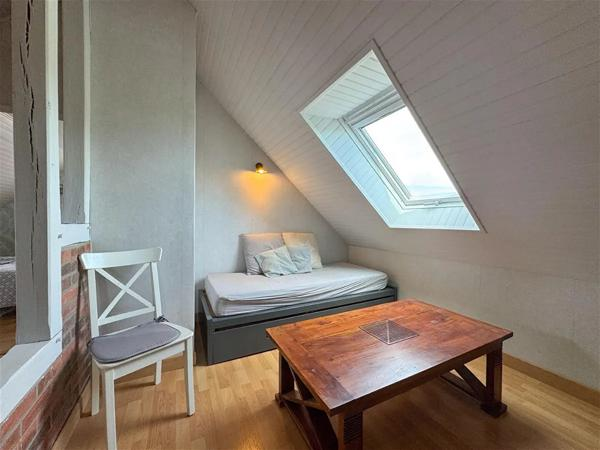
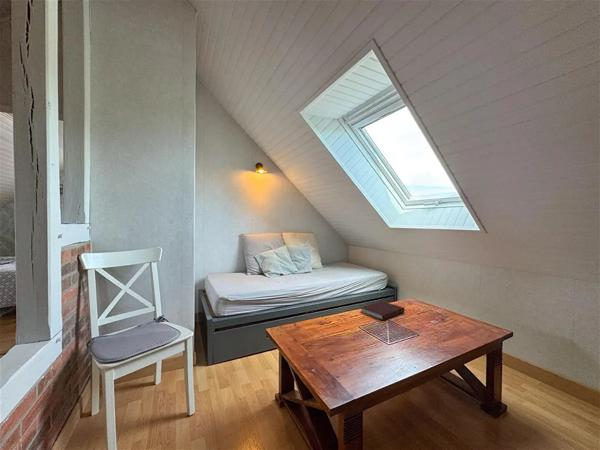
+ notebook [360,300,406,321]
